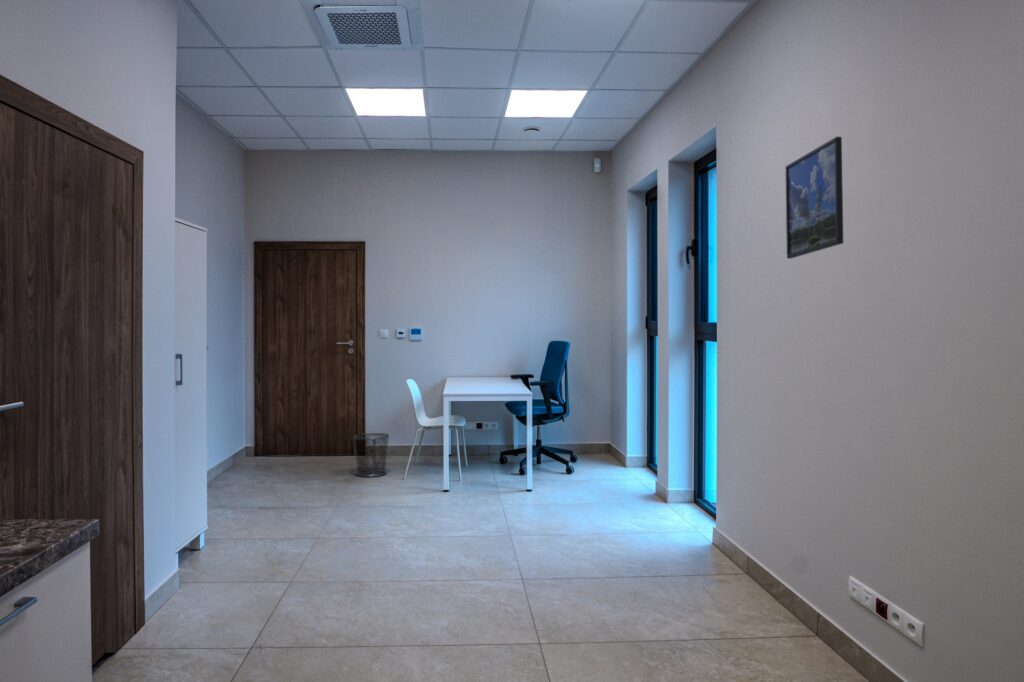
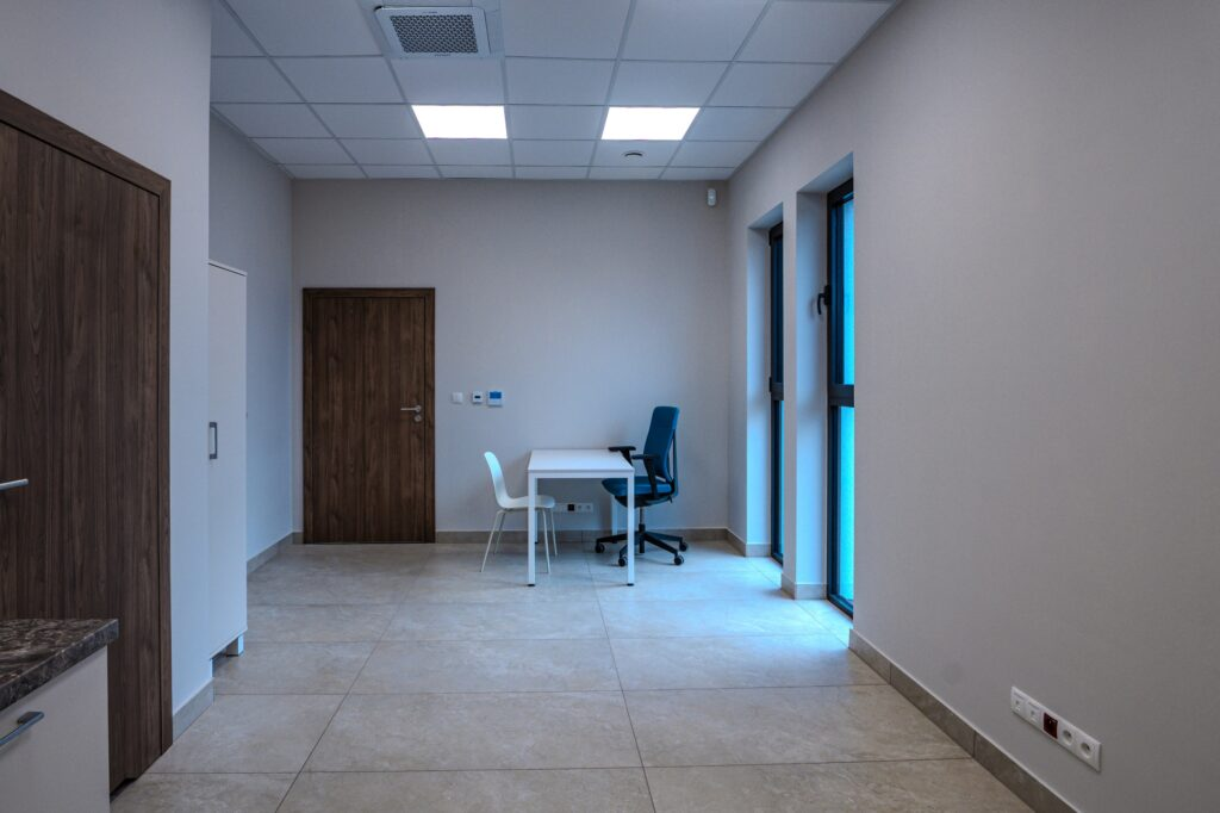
- waste bin [352,432,391,478]
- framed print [784,136,844,260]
